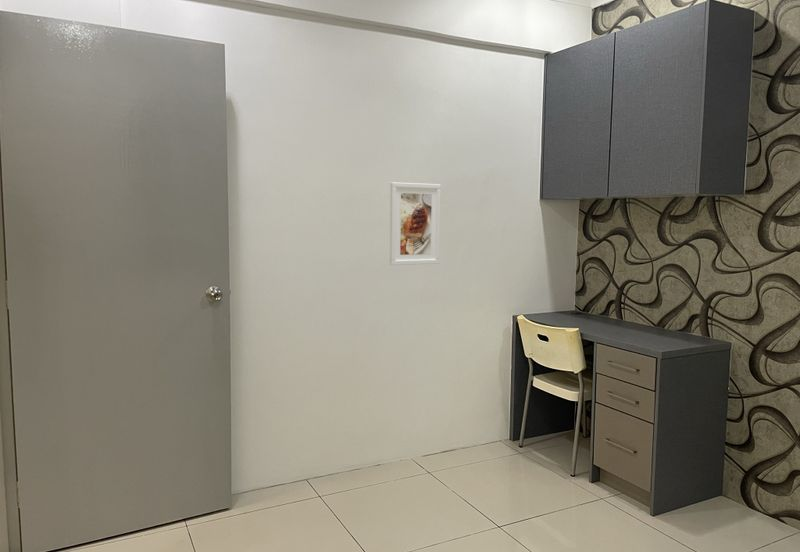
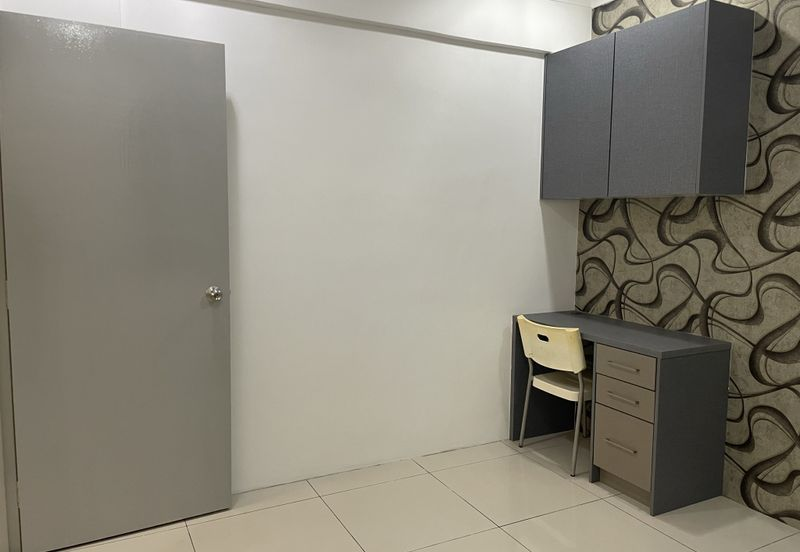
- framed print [389,181,442,266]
